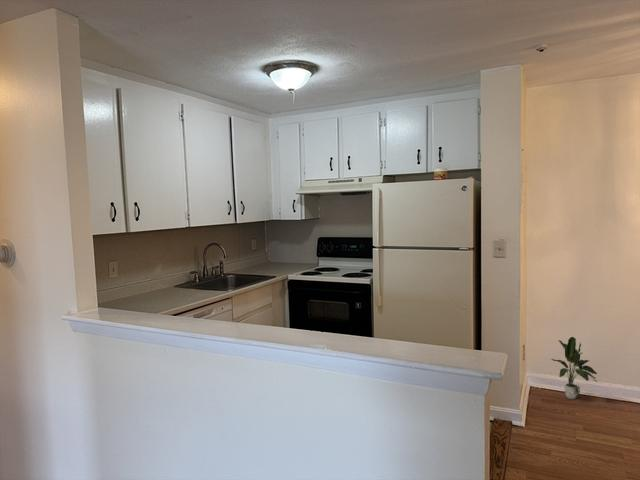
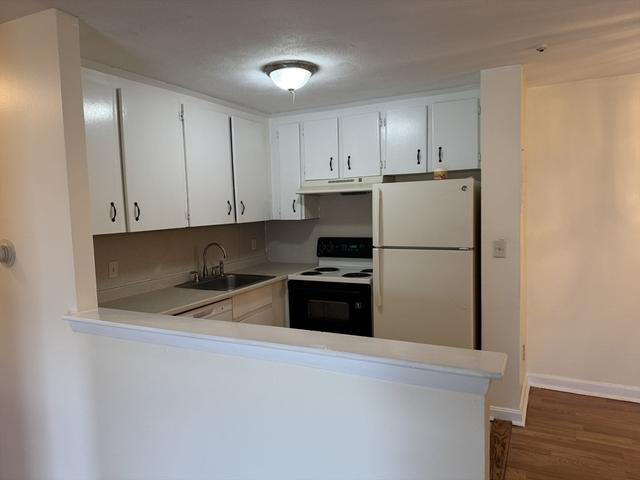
- potted plant [550,336,598,400]
